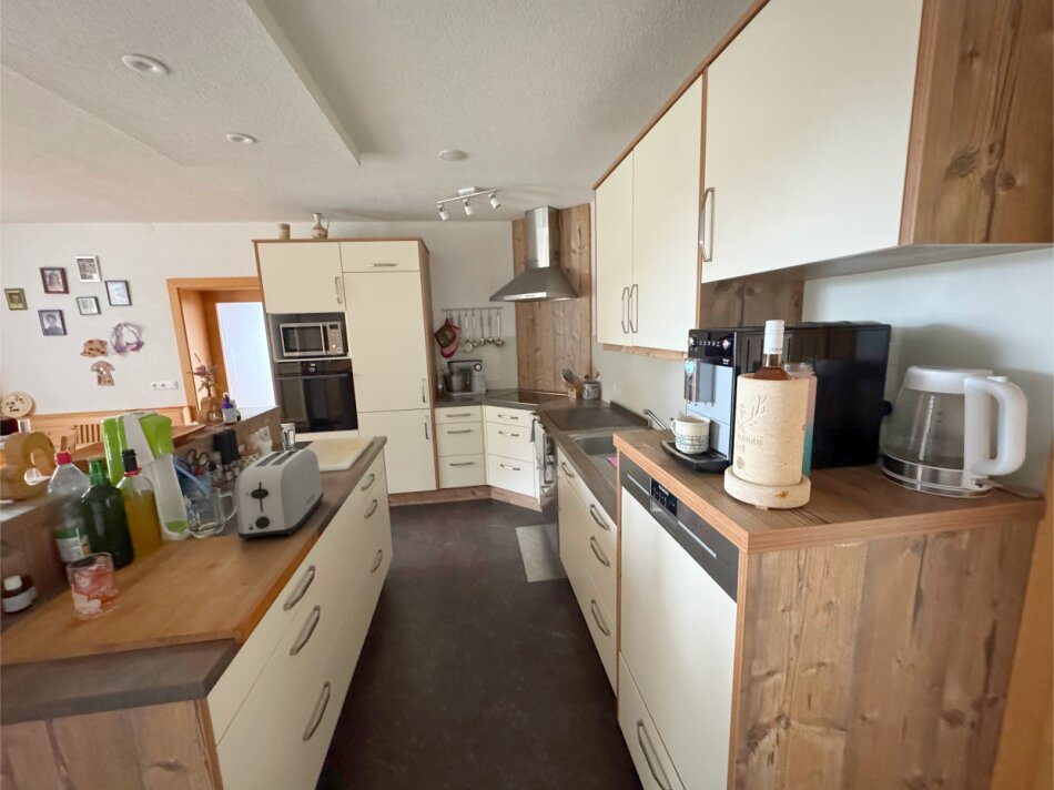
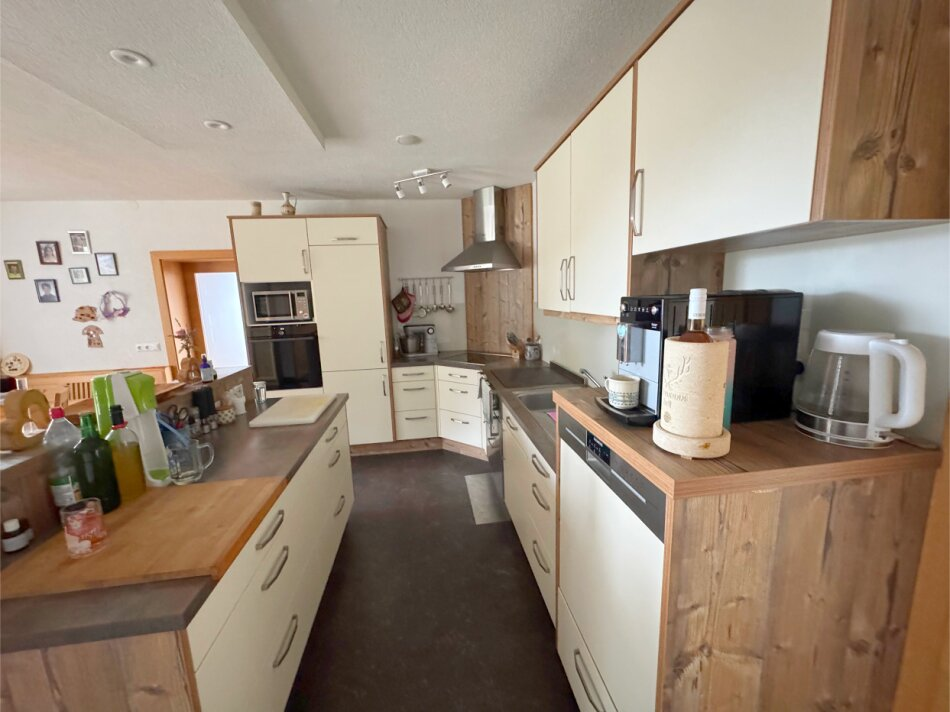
- toaster [234,447,325,540]
